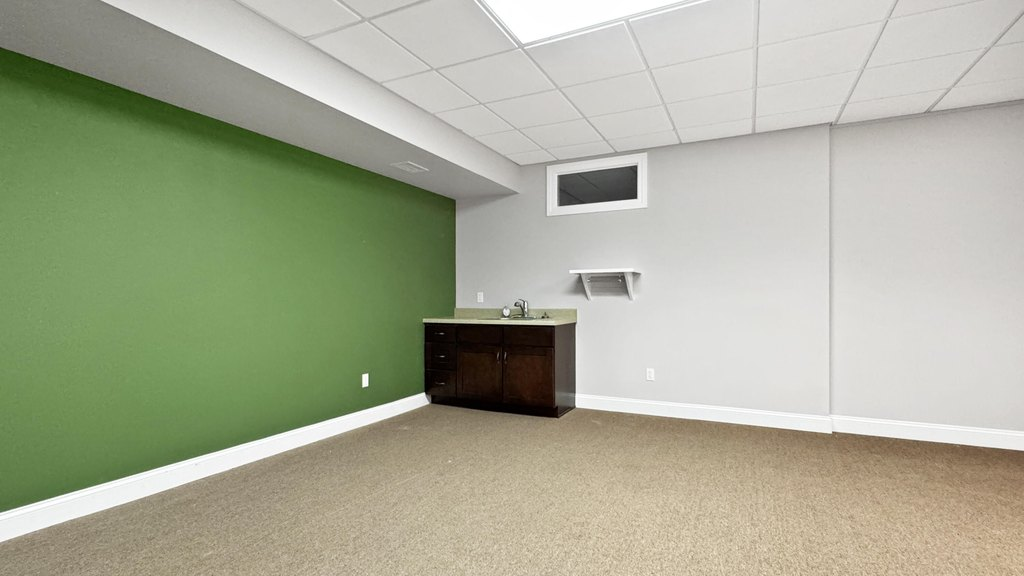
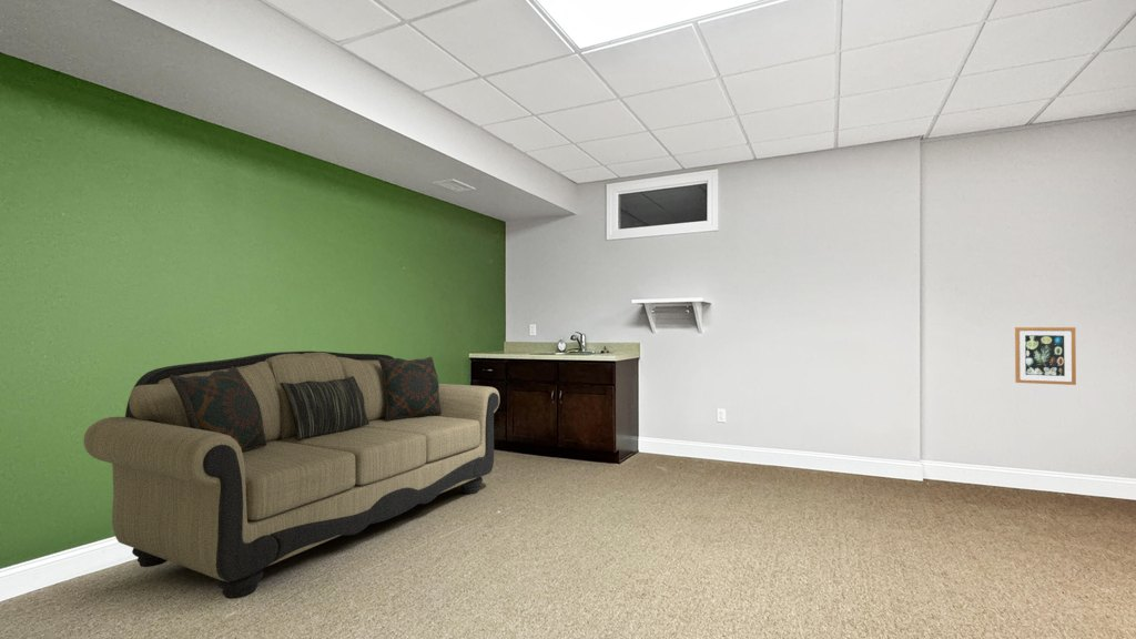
+ wall art [1014,326,1077,386]
+ sofa [82,351,500,600]
